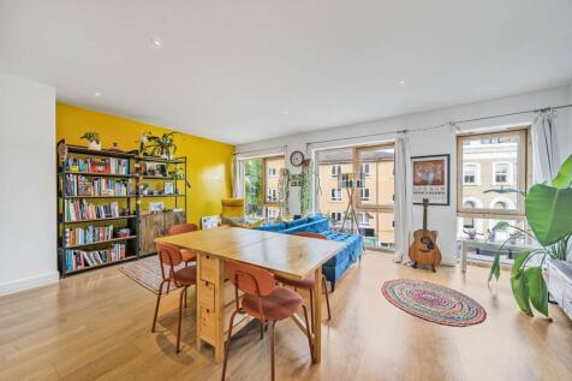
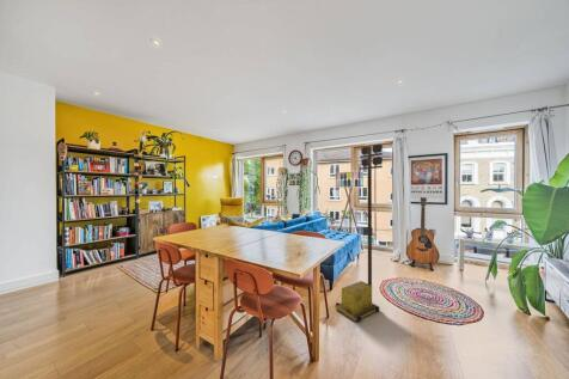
+ portable light tower [334,143,384,323]
